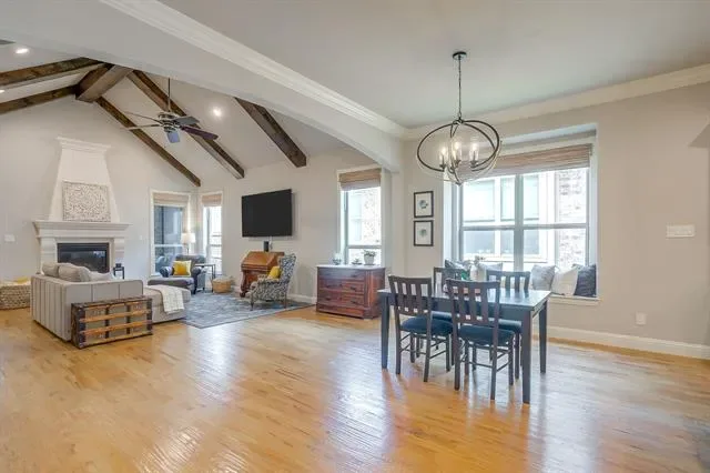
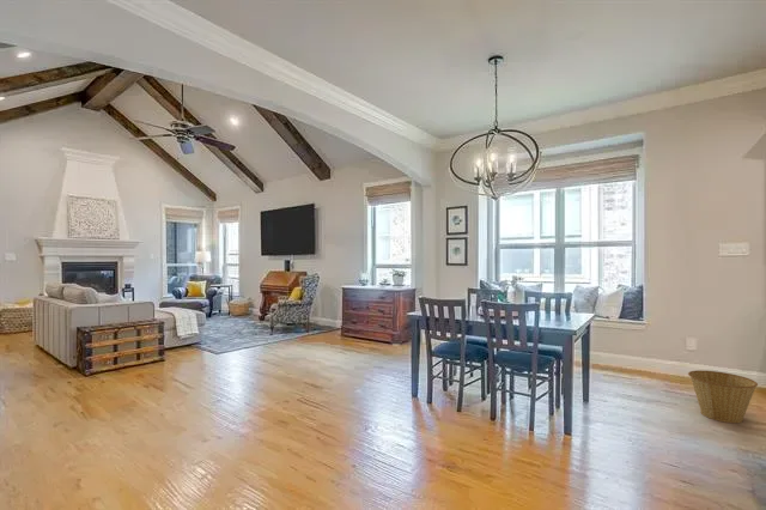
+ basket [687,369,759,424]
